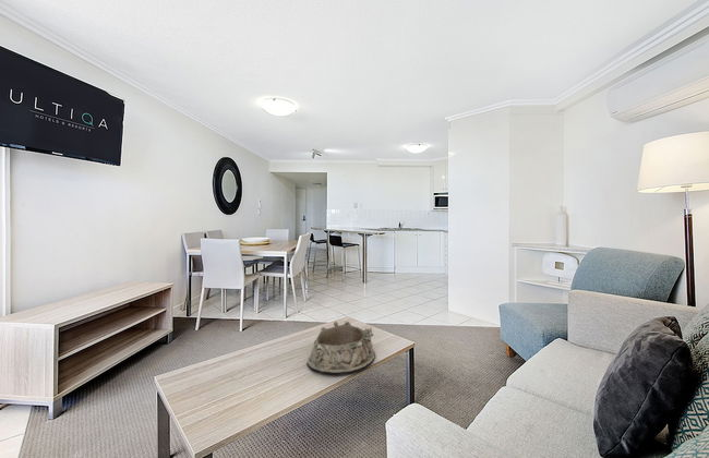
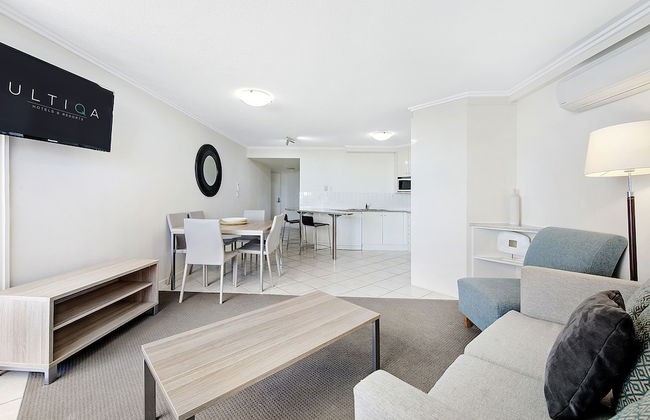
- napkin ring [305,321,376,376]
